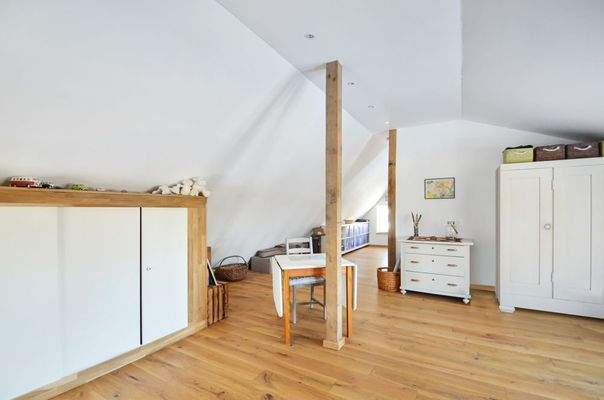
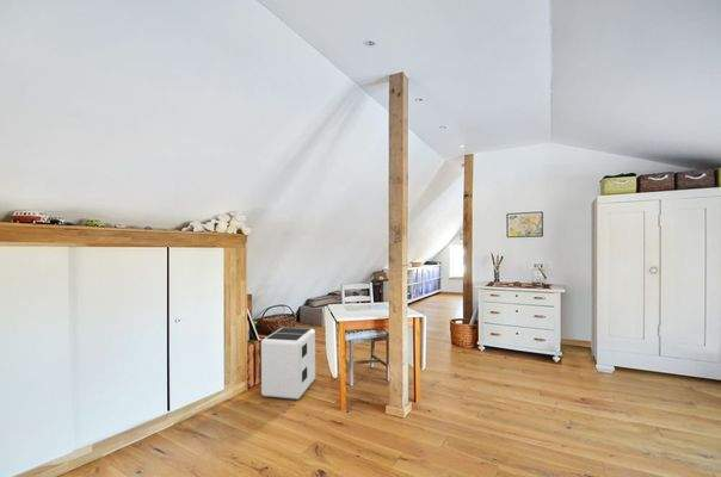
+ air purifier [260,327,316,401]
